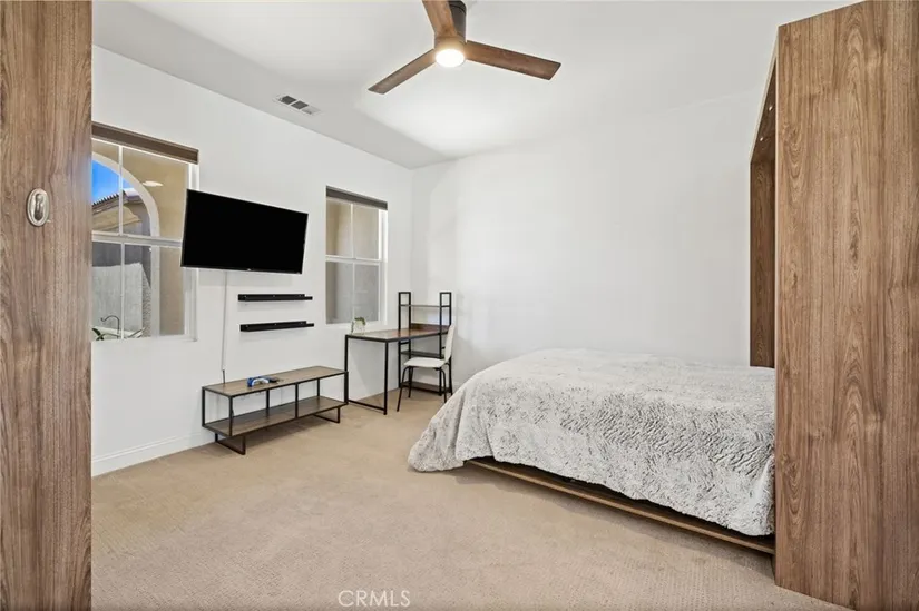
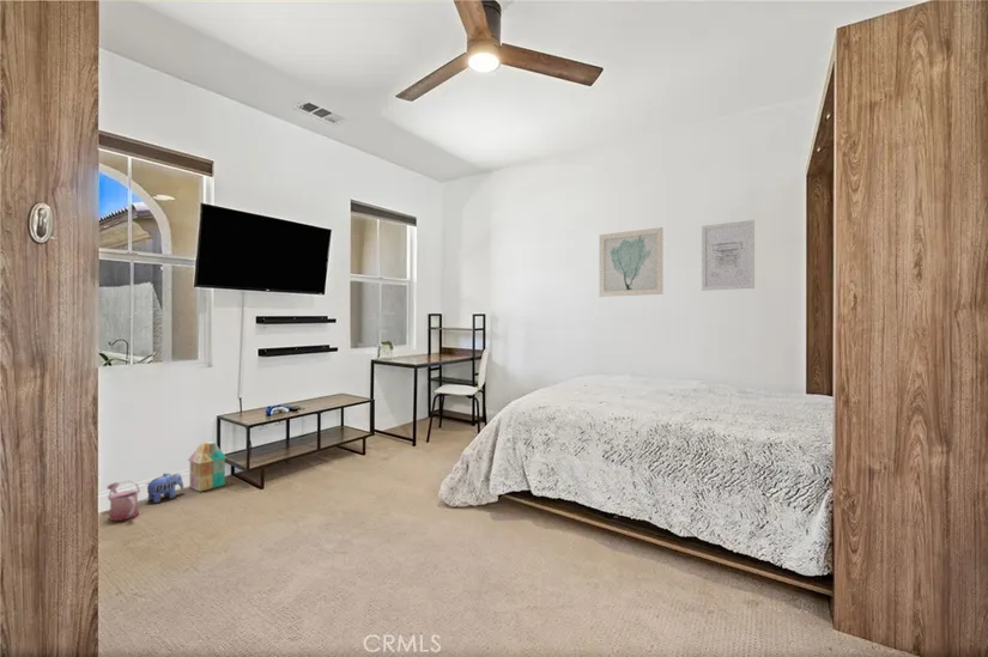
+ wall art [701,219,756,292]
+ toy house [187,440,228,493]
+ wall art [598,226,663,298]
+ plush toy [145,472,184,504]
+ watering can [105,479,141,522]
